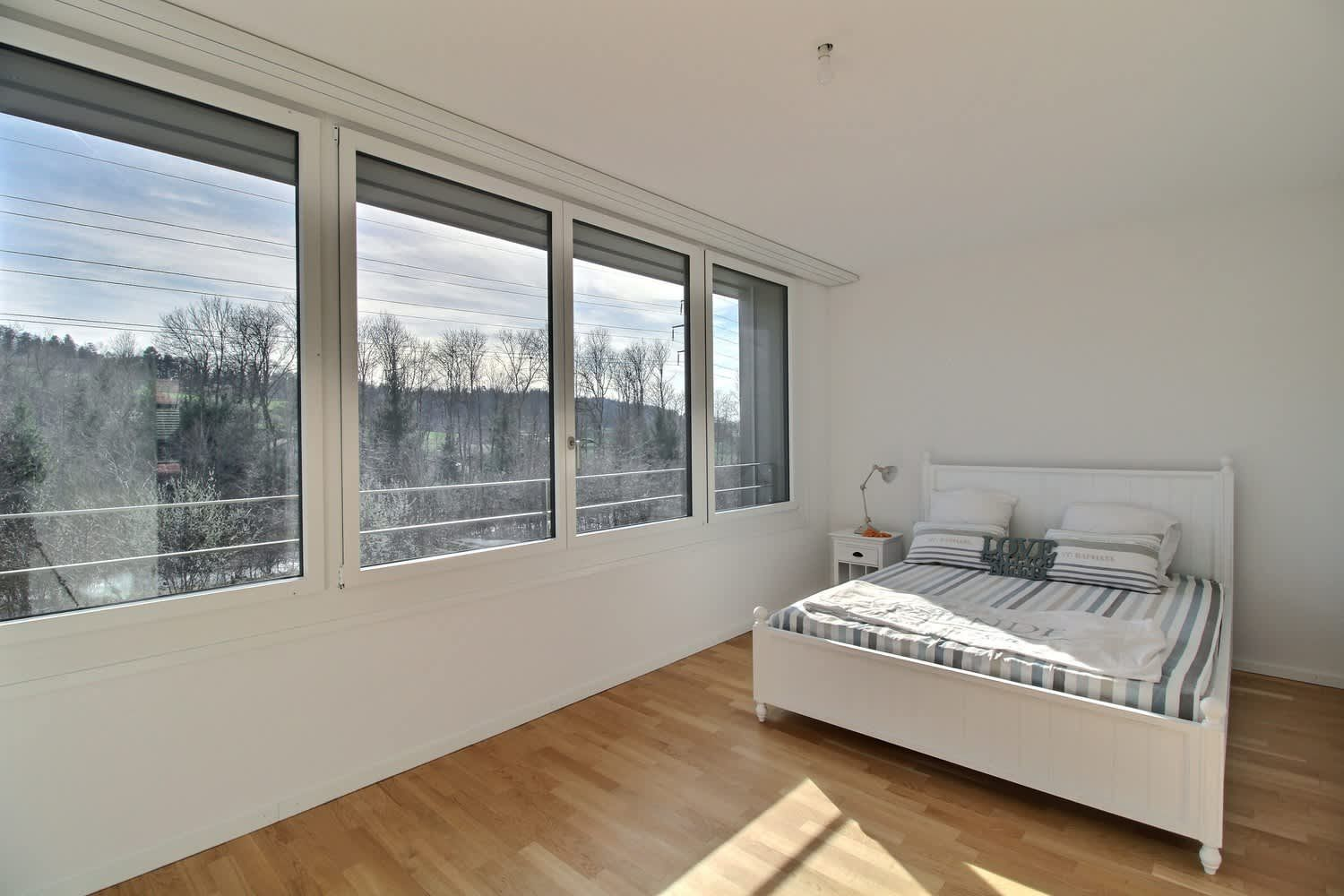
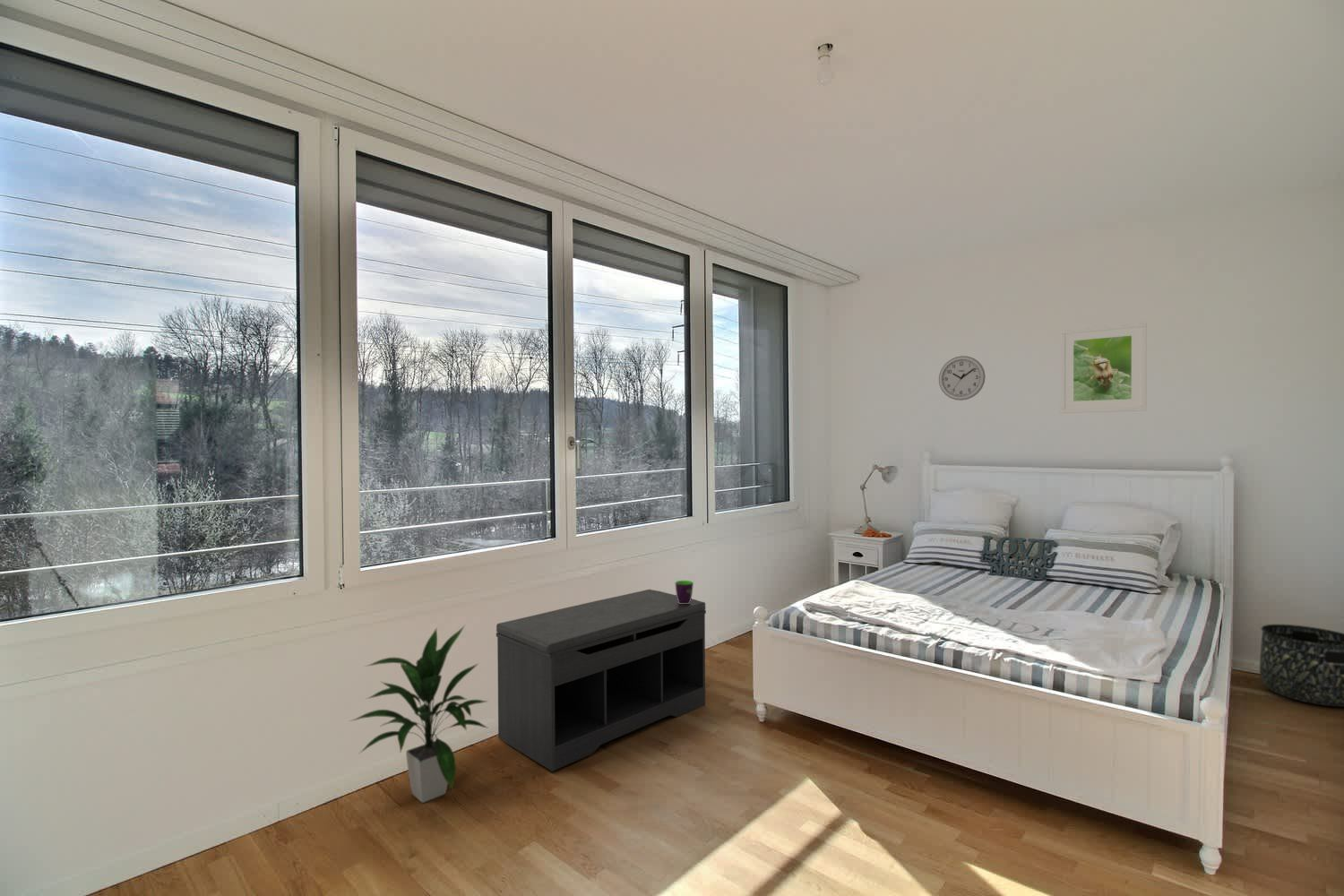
+ indoor plant [349,625,490,804]
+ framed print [1059,321,1148,414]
+ mug [674,580,694,604]
+ basket [1259,624,1344,708]
+ bench [495,589,707,772]
+ wall clock [938,355,986,401]
